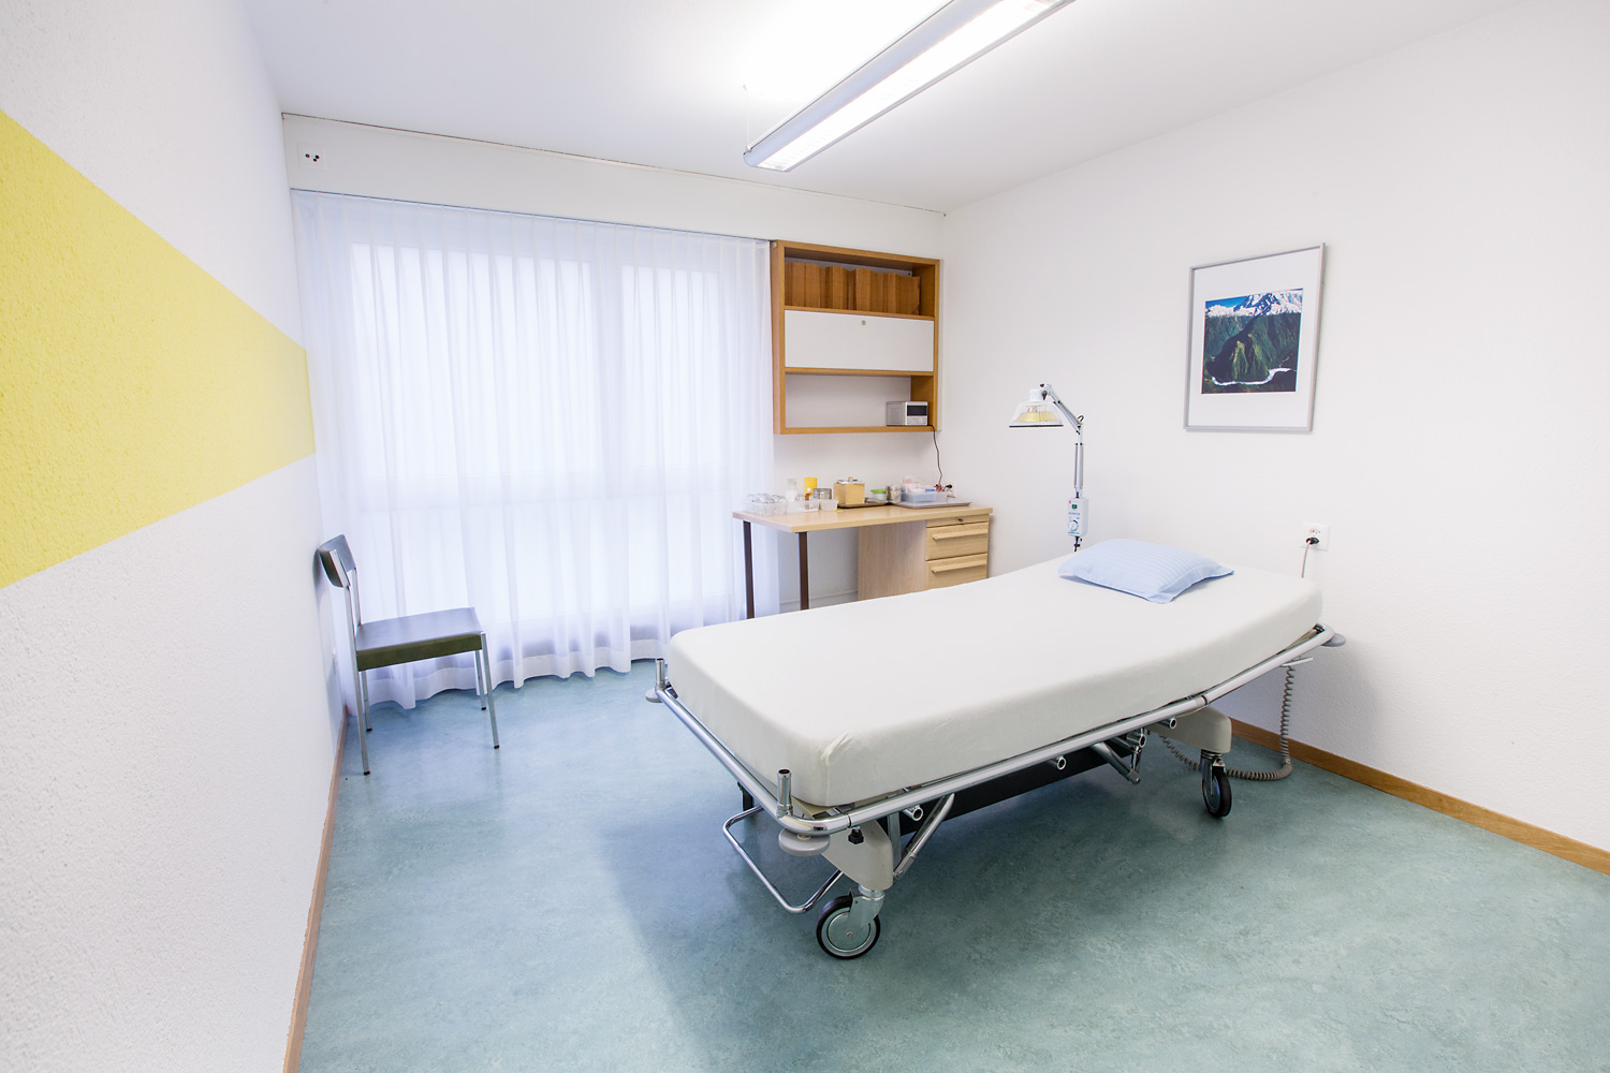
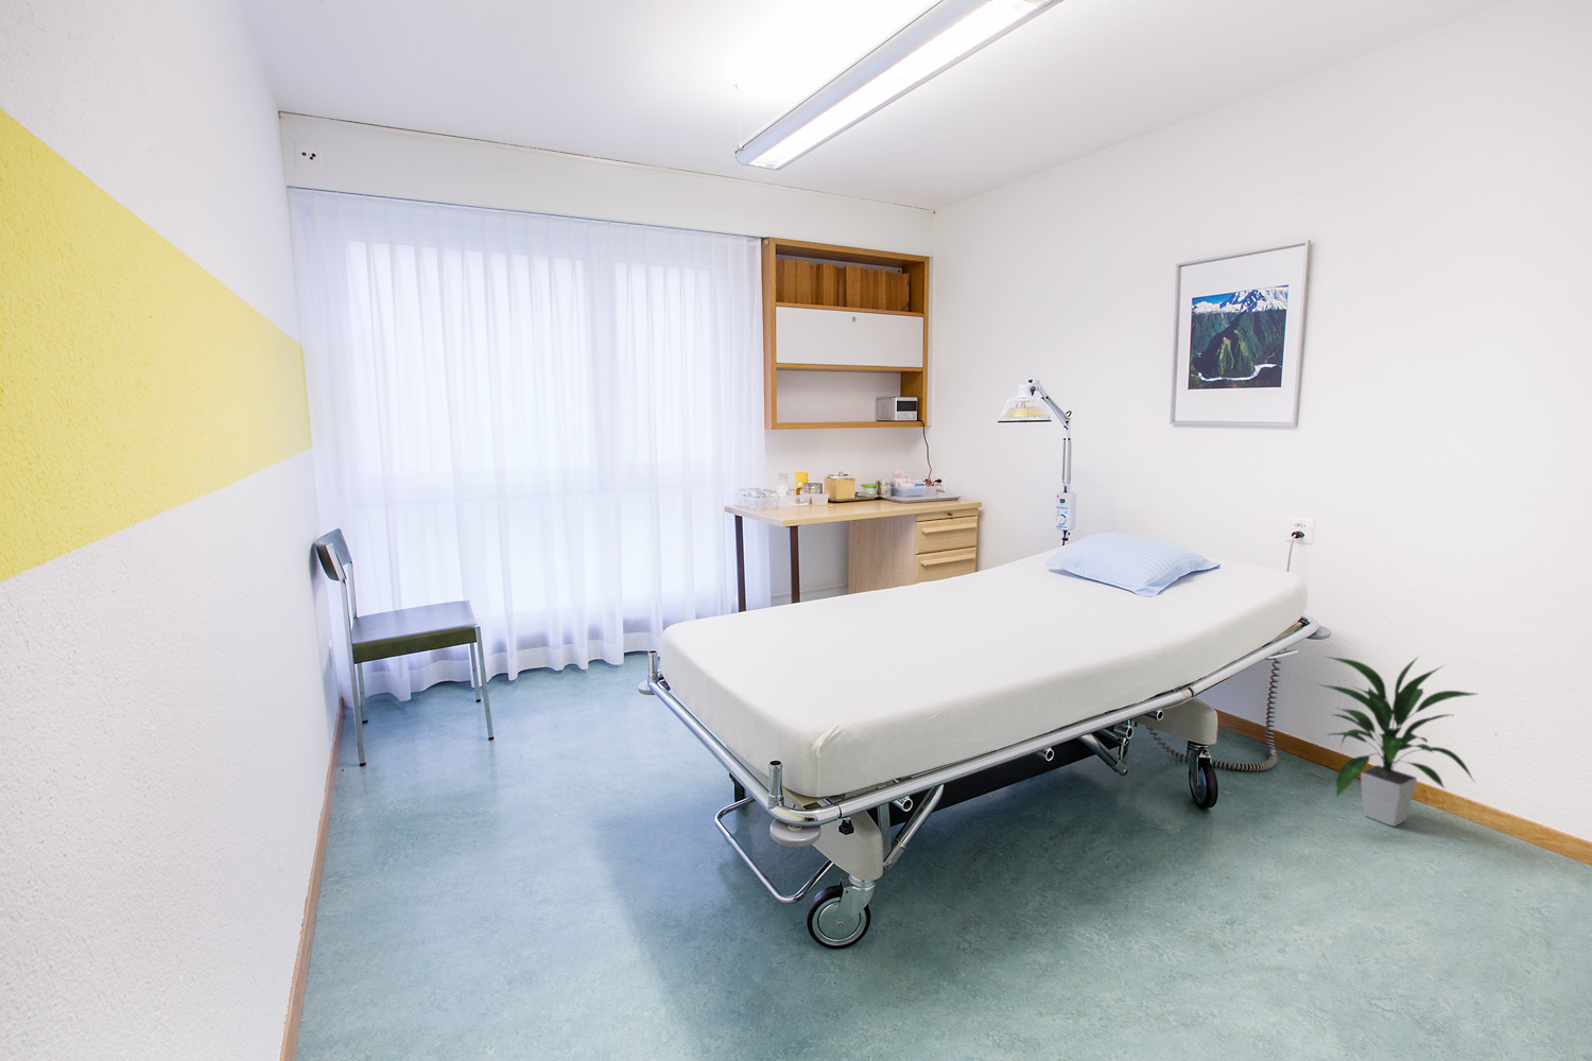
+ indoor plant [1318,655,1477,828]
